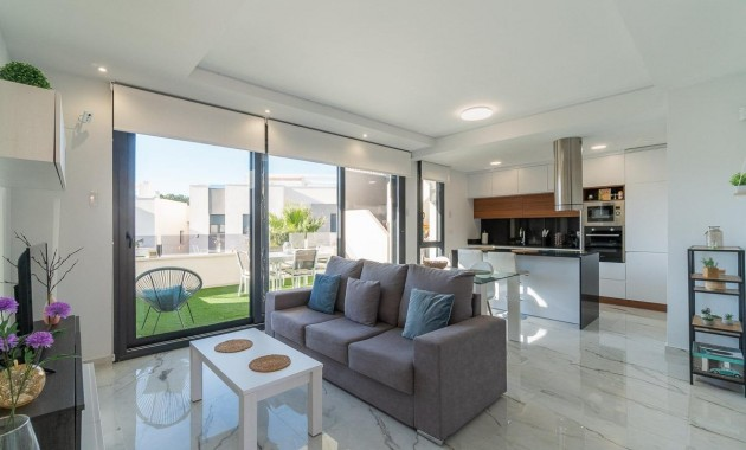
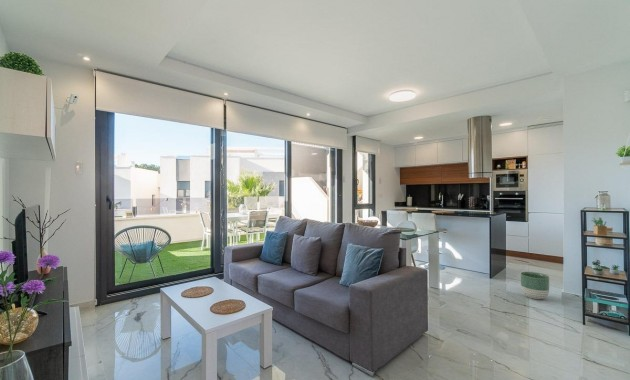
+ planter [520,271,550,300]
